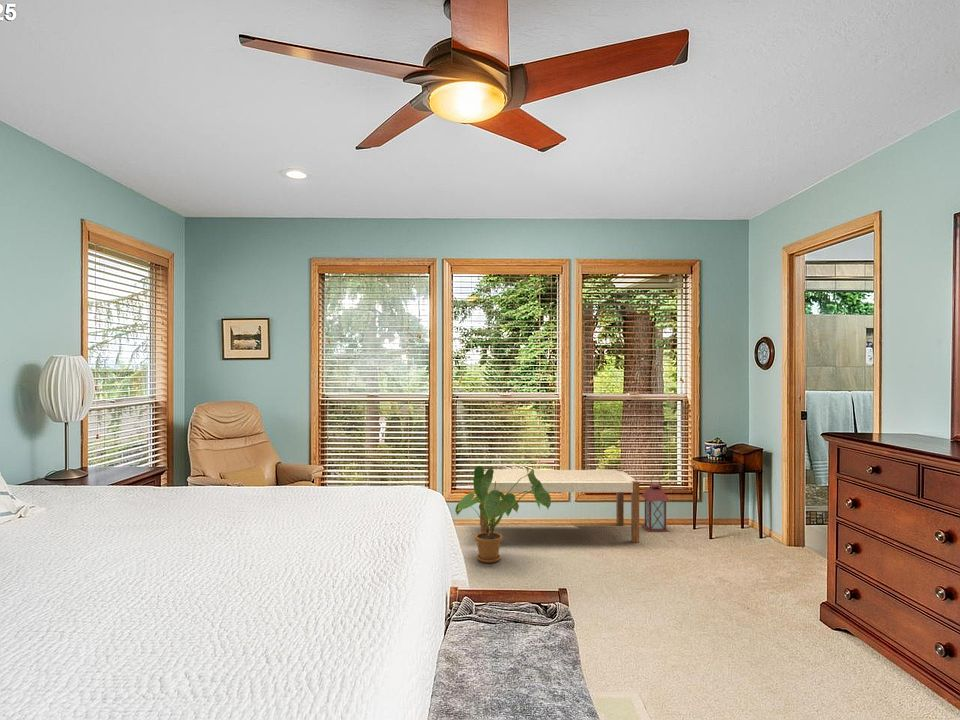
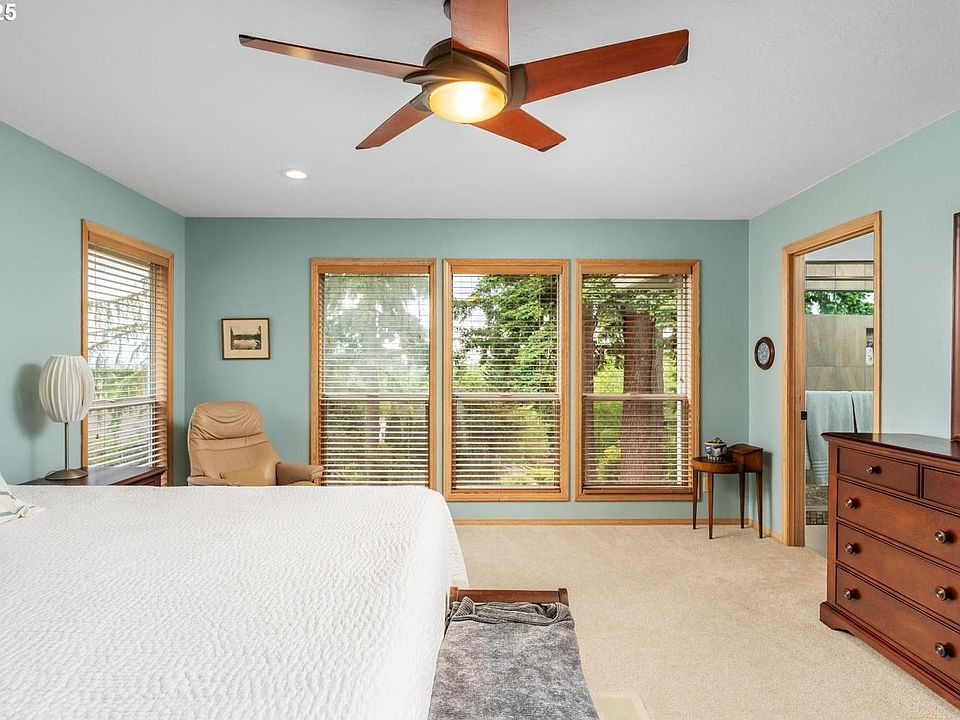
- lantern [640,473,671,532]
- bench [479,469,640,544]
- house plant [454,465,552,564]
